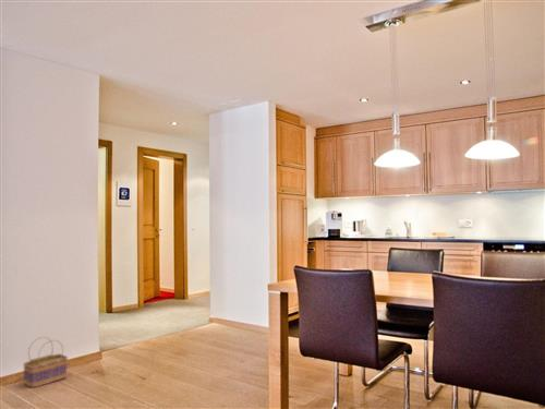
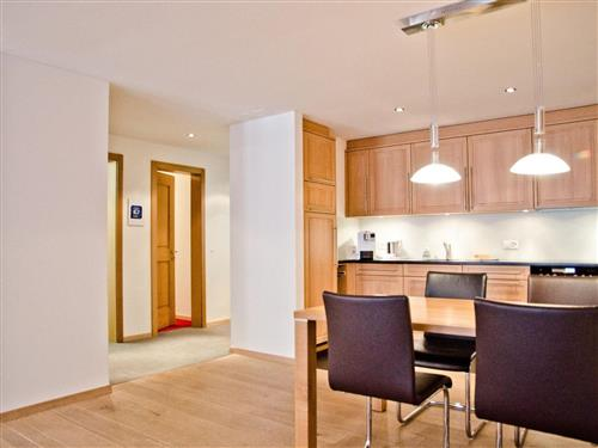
- basket [22,336,69,389]
